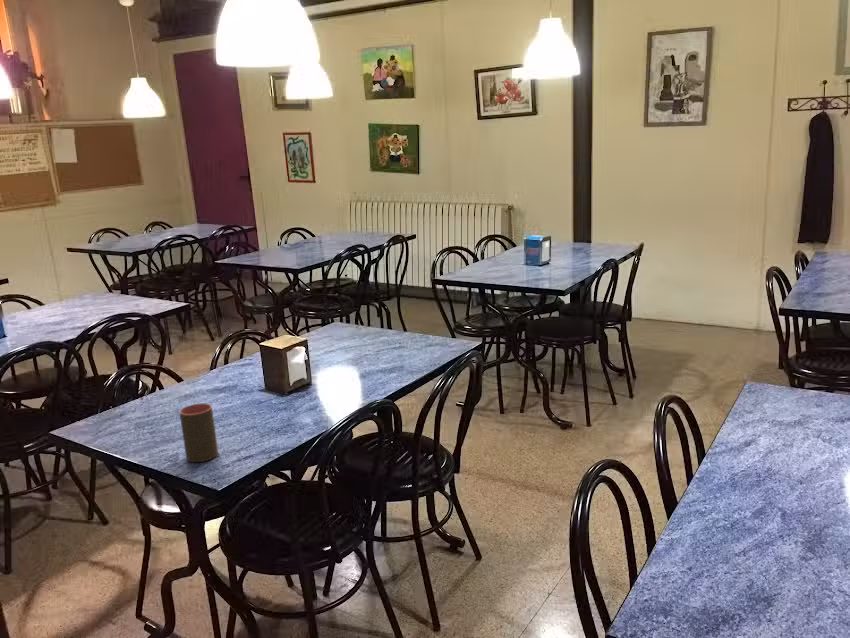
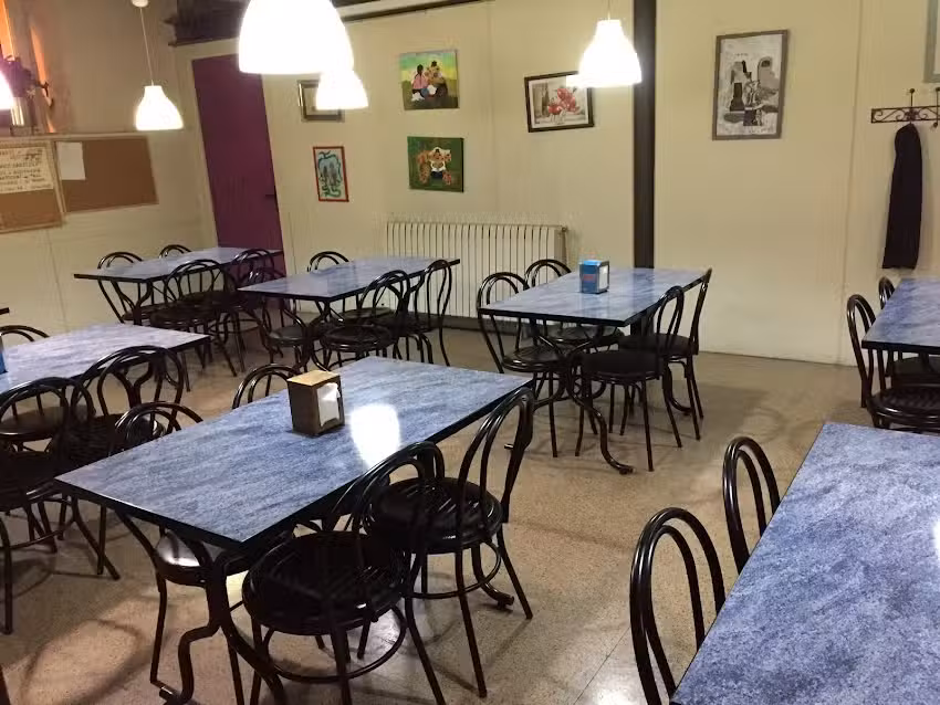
- cup [178,402,219,463]
